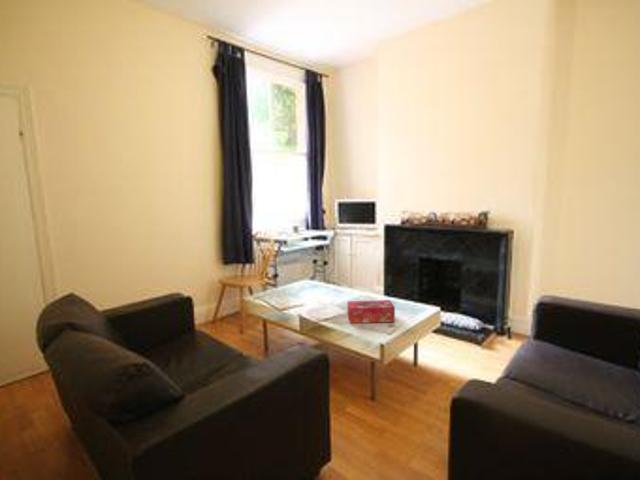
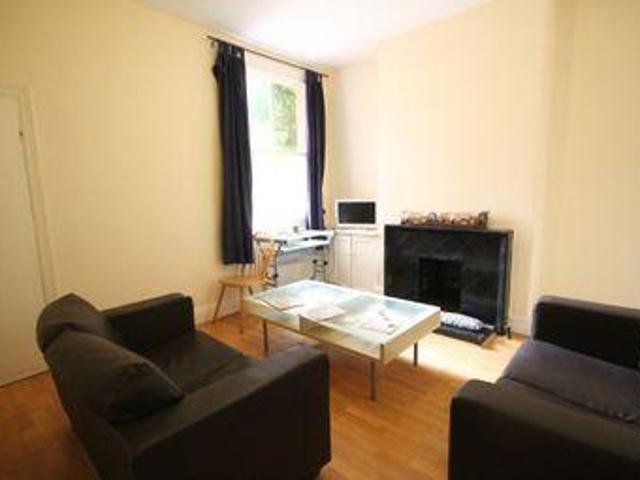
- tissue box [347,299,396,324]
